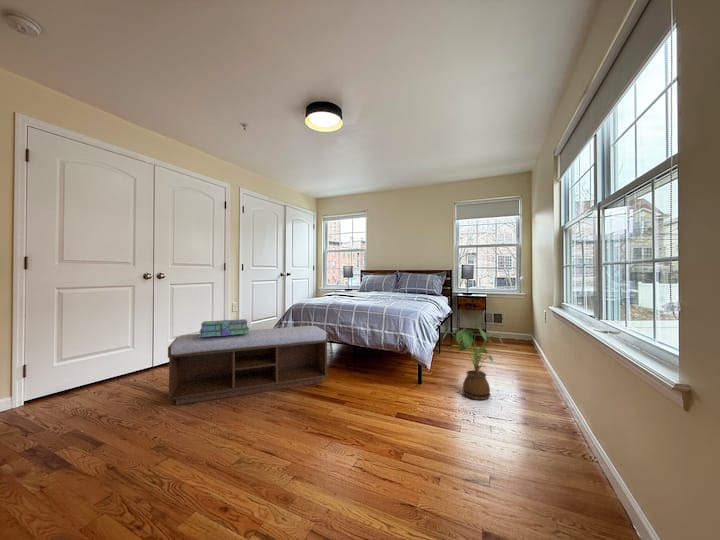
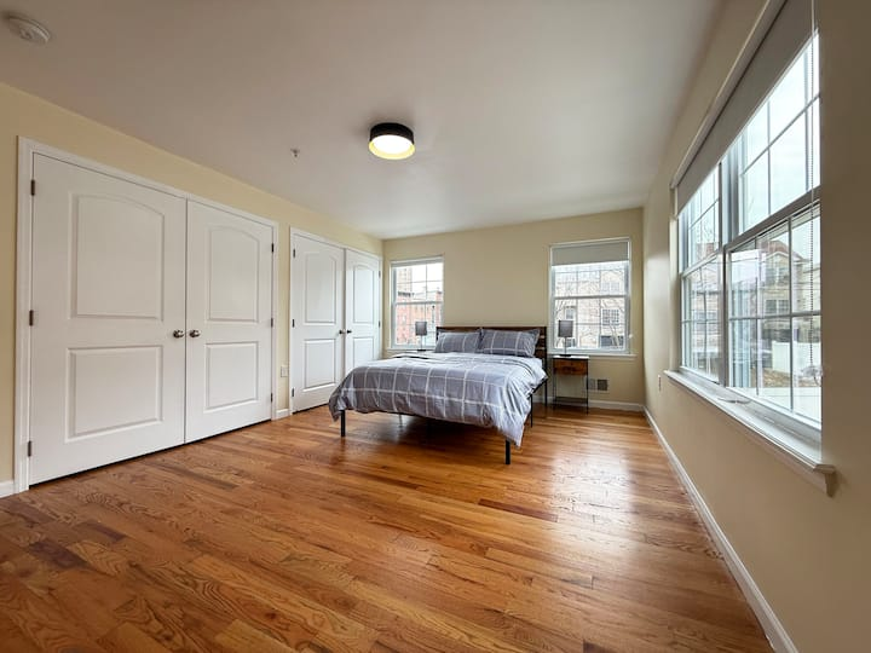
- bench [166,325,329,406]
- stack of books [199,318,250,337]
- house plant [441,324,504,401]
